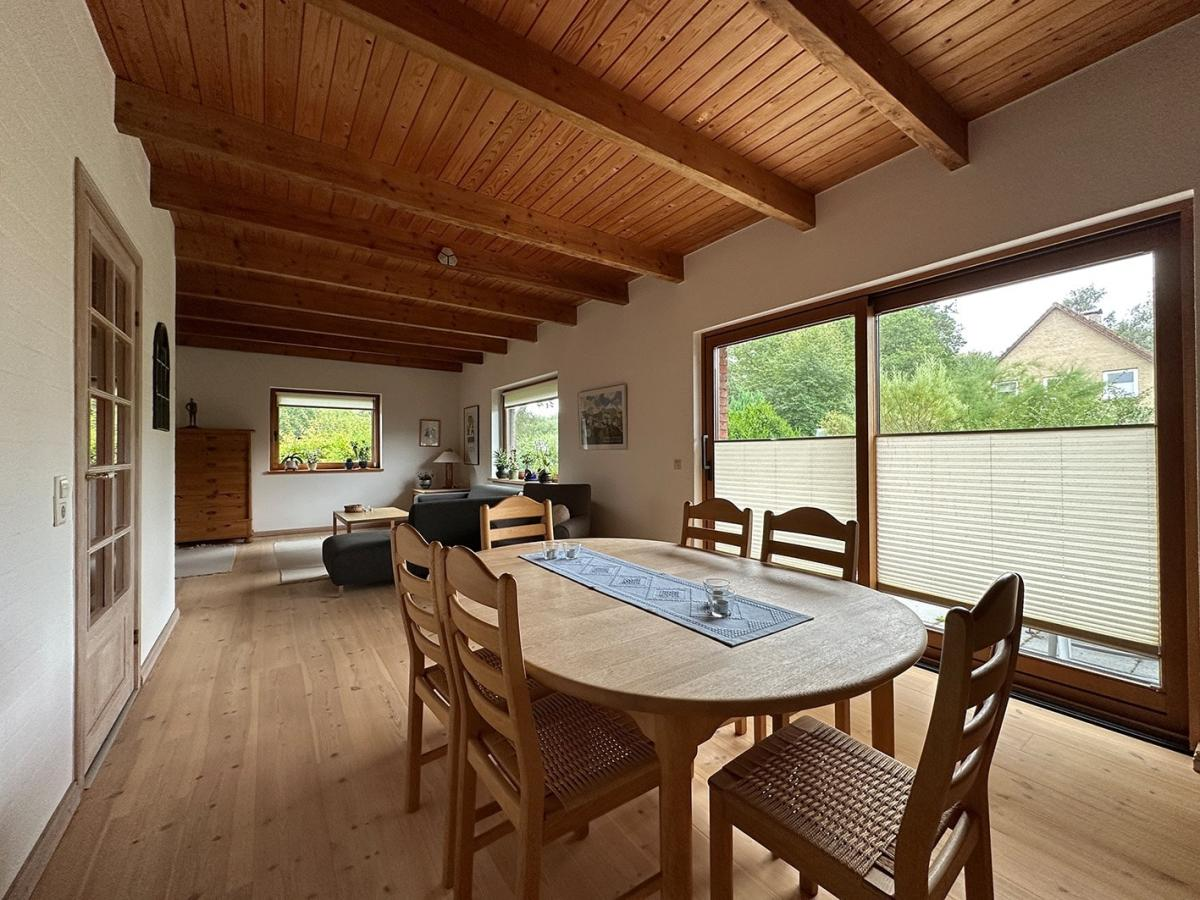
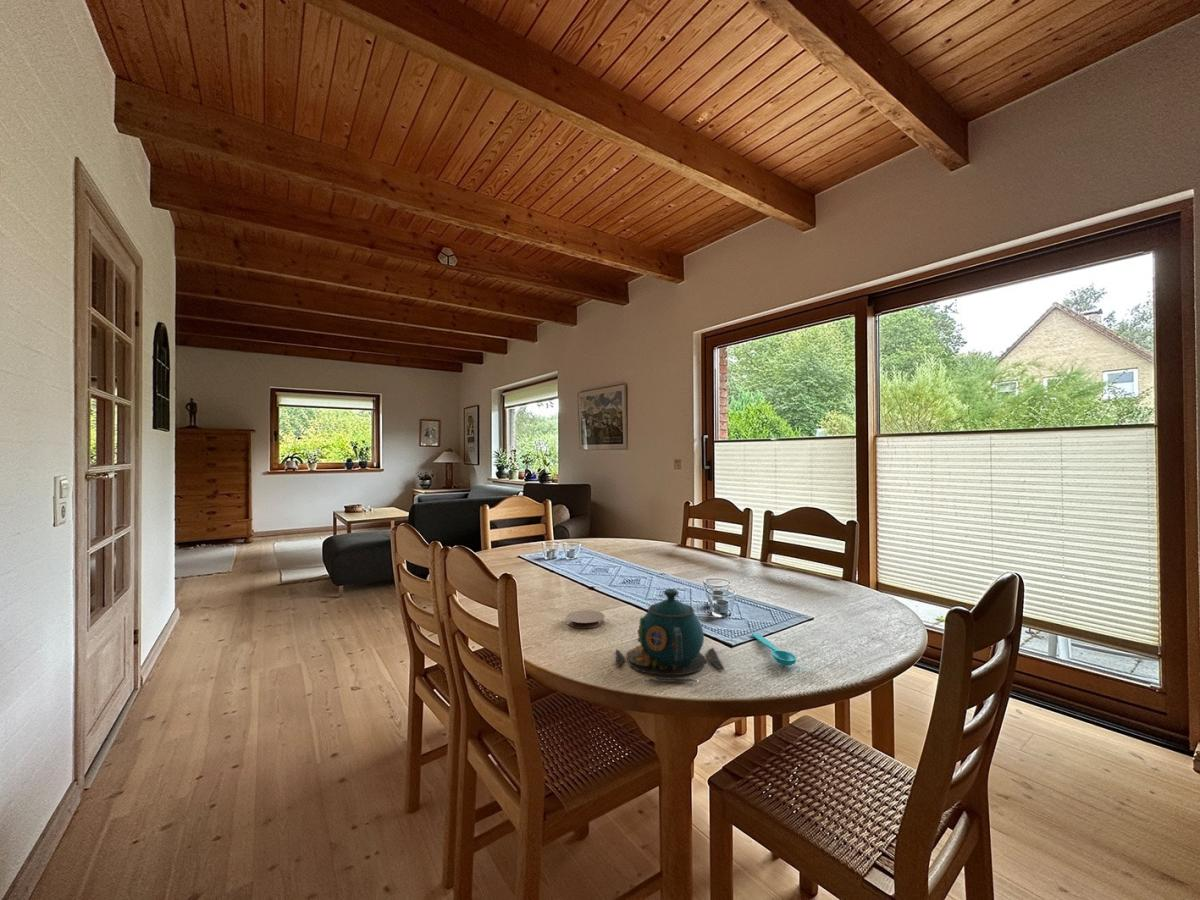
+ coaster [565,609,606,629]
+ spoon [751,632,797,666]
+ teapot [615,588,726,682]
